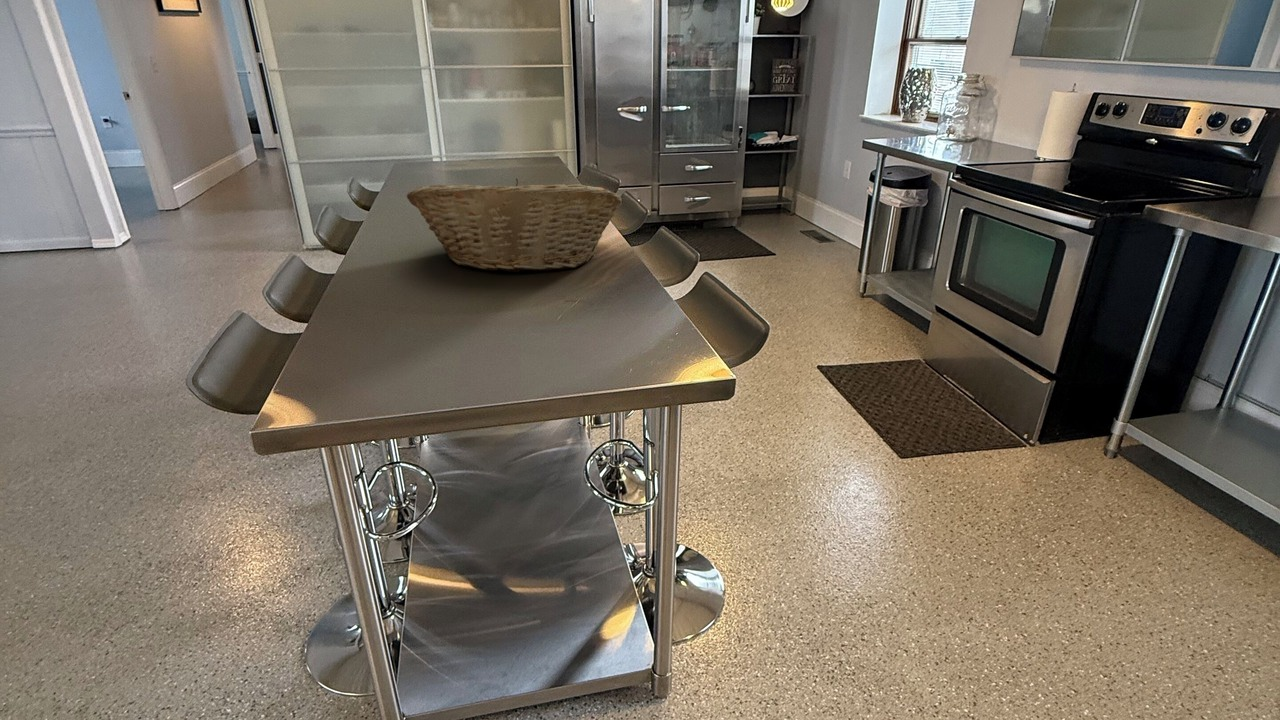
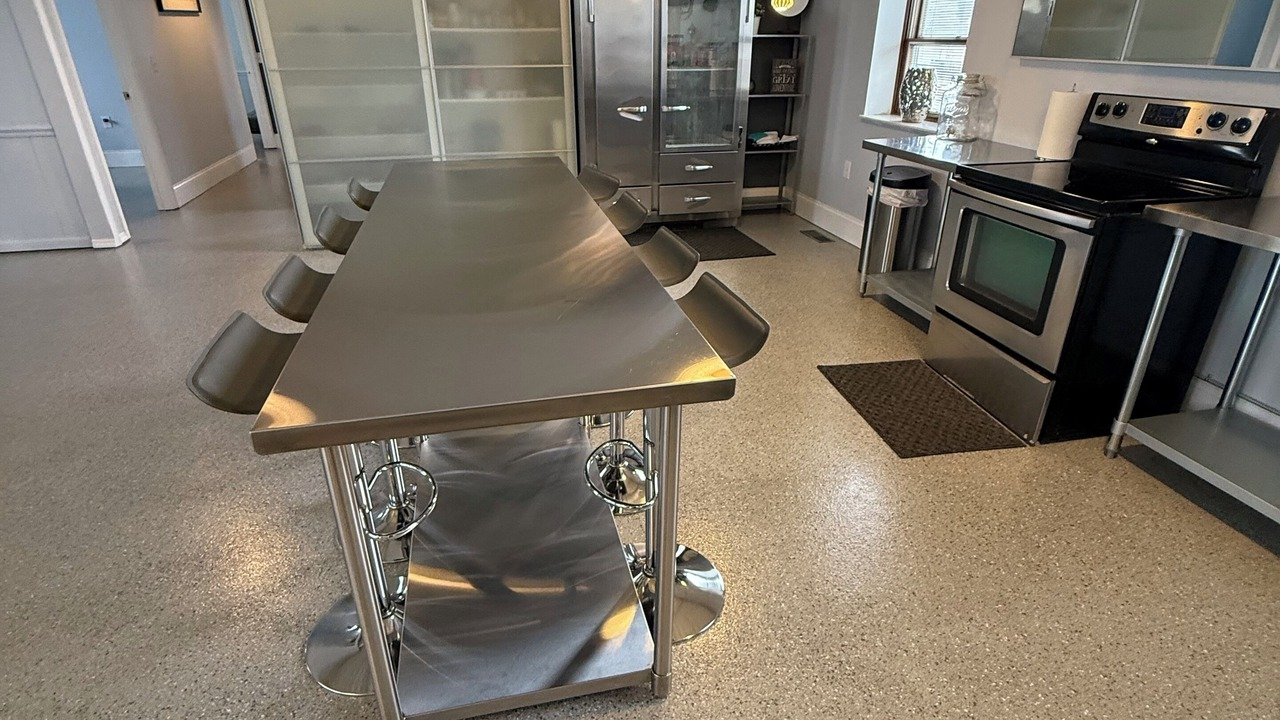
- fruit basket [406,178,623,273]
